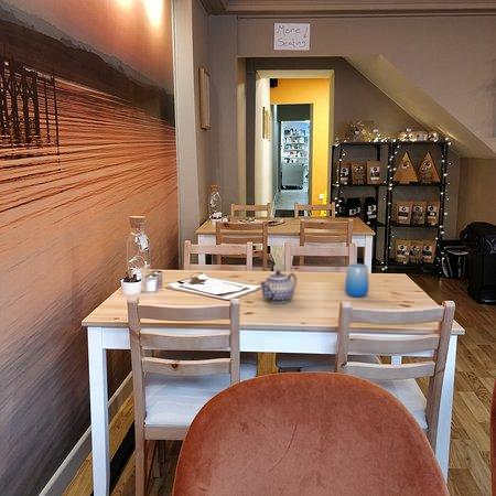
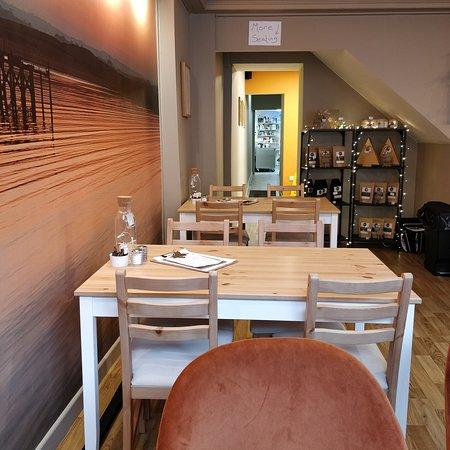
- cup [344,262,369,298]
- teapot [258,269,298,304]
